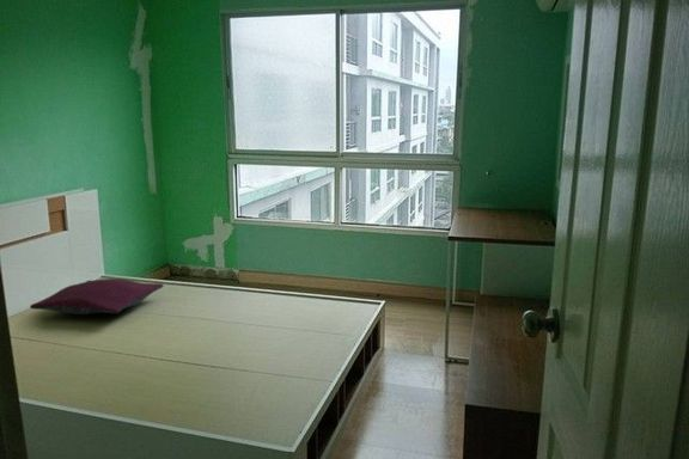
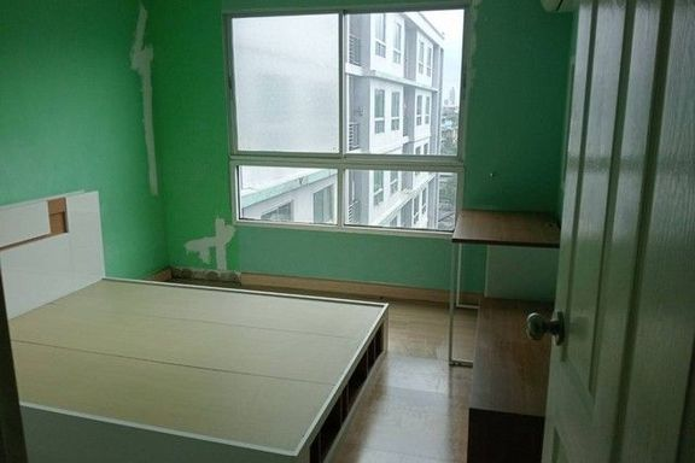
- pillow [29,277,165,316]
